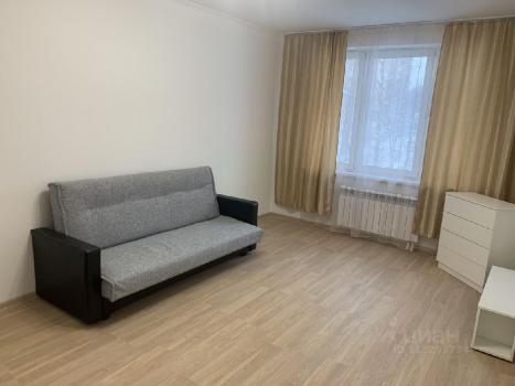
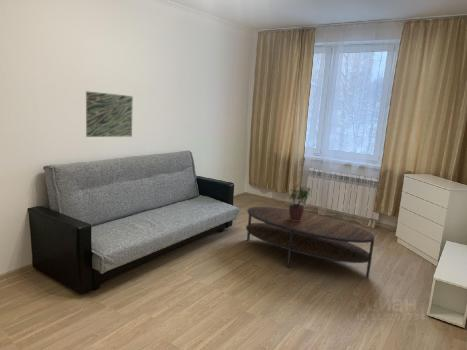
+ wall art [85,90,134,138]
+ coffee table [245,206,376,279]
+ potted plant [288,186,312,221]
